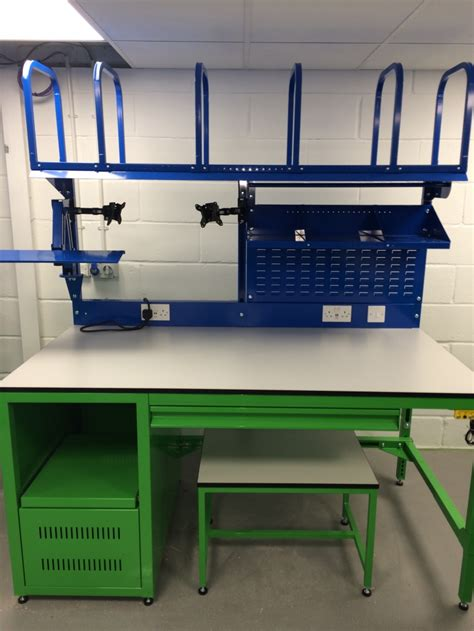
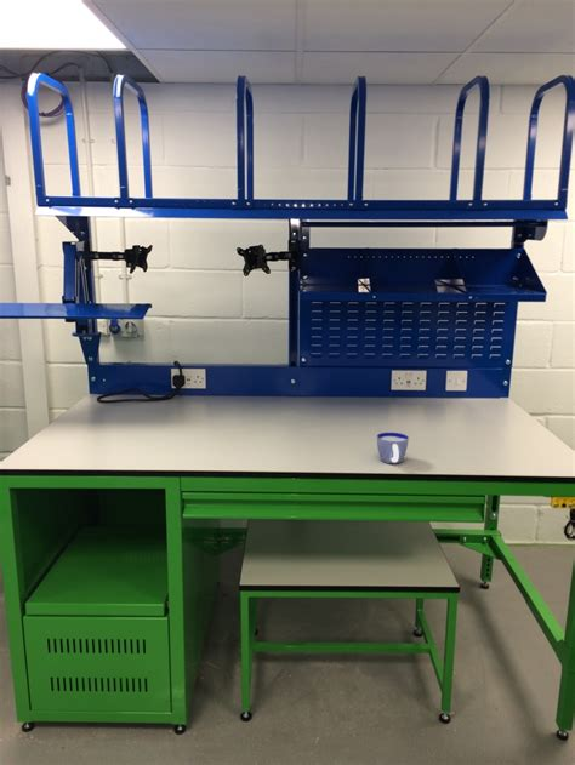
+ cup [376,432,410,464]
